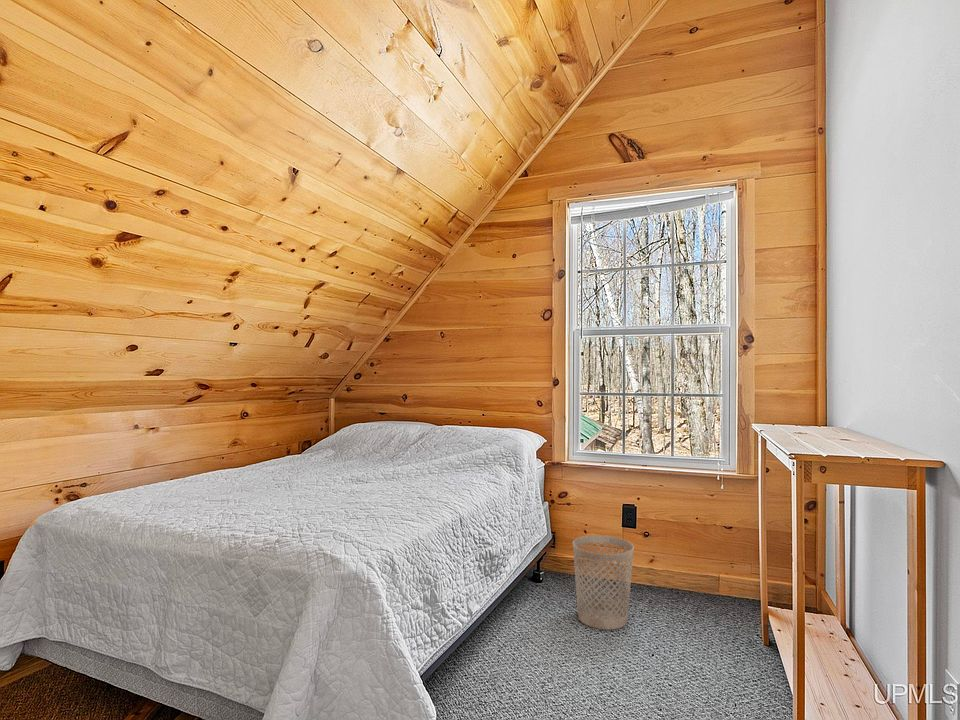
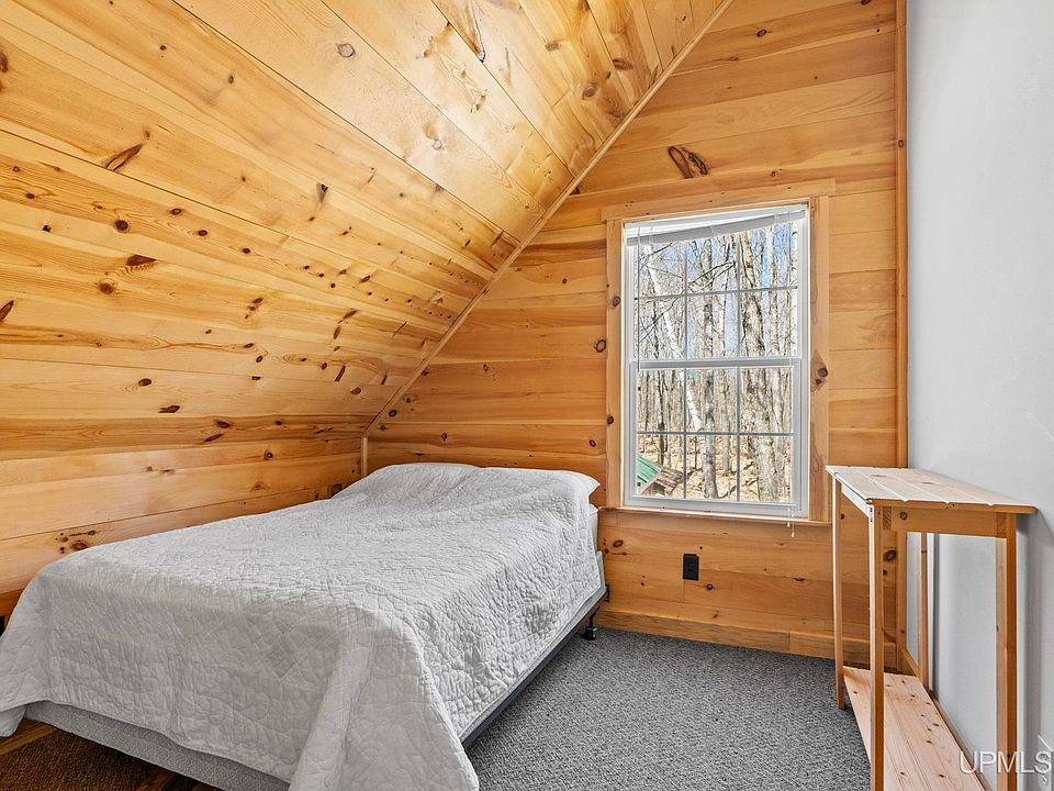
- wastebasket [572,534,635,631]
